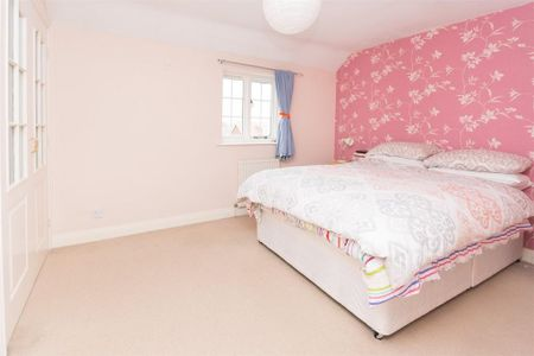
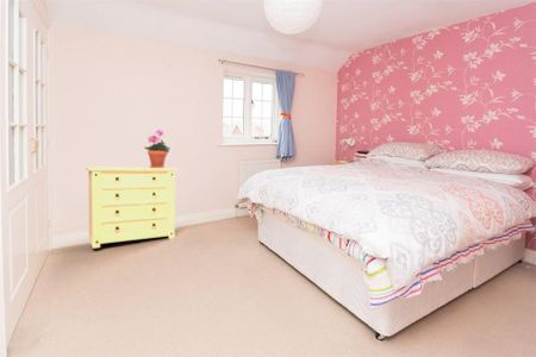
+ potted plant [143,129,172,169]
+ dresser [85,165,180,250]
